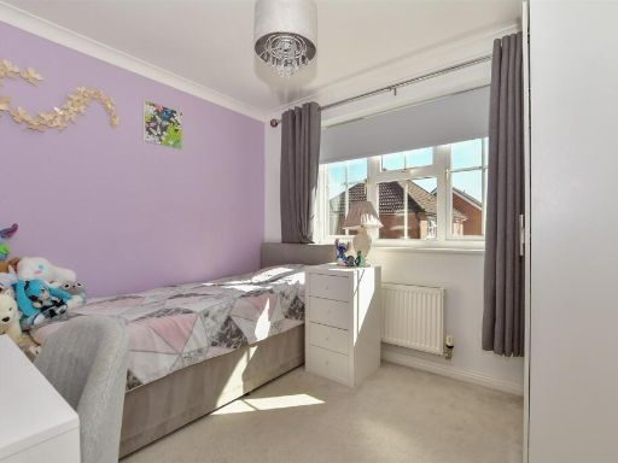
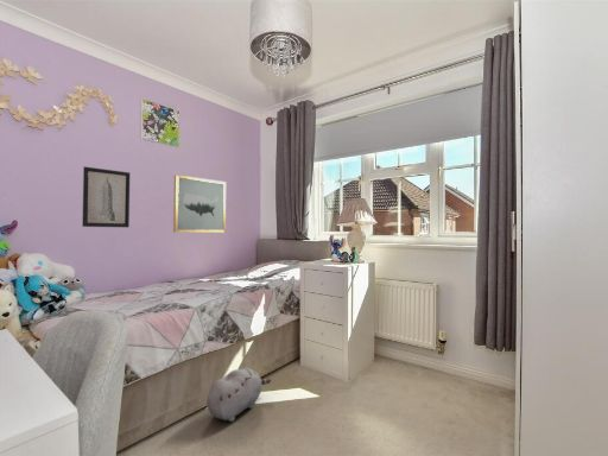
+ wall art [172,173,227,234]
+ wall art [81,166,131,228]
+ plush toy [205,367,272,423]
